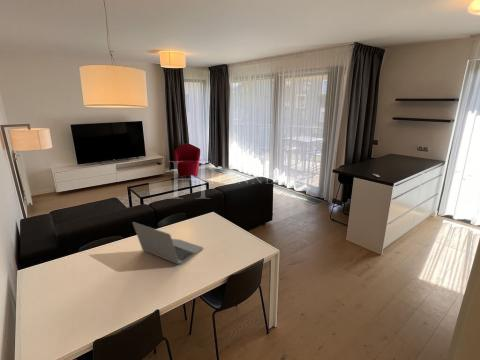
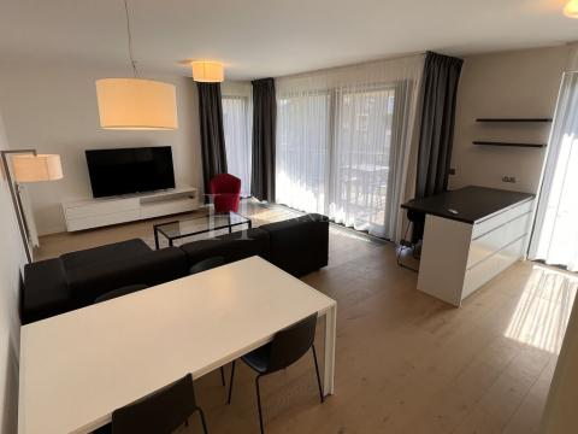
- laptop [131,221,204,265]
